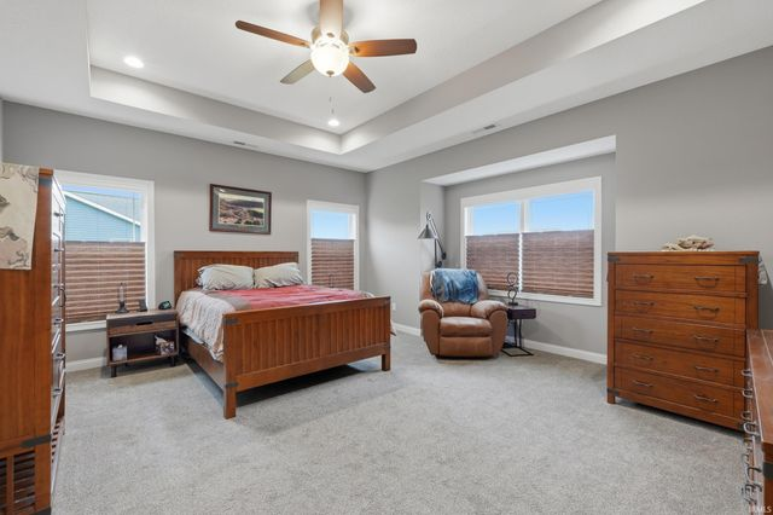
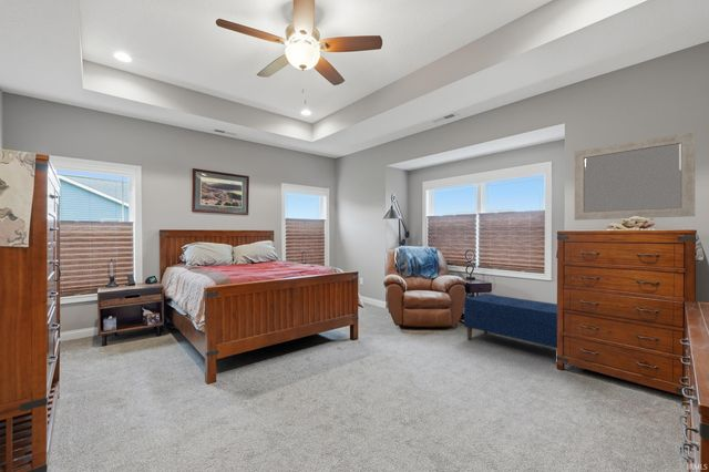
+ home mirror [574,131,696,222]
+ bench [463,293,558,350]
